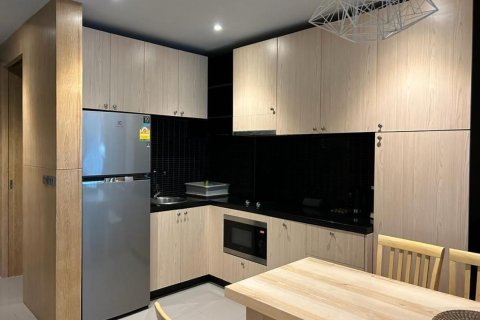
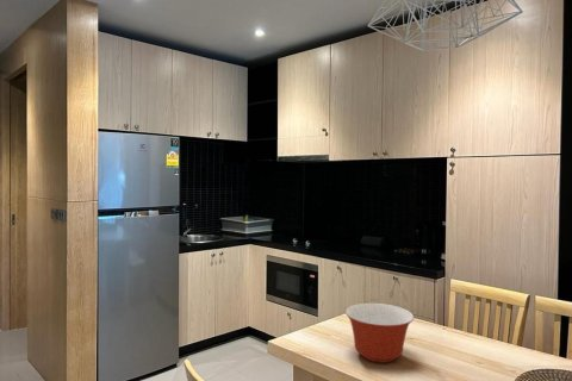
+ mixing bowl [344,302,415,364]
